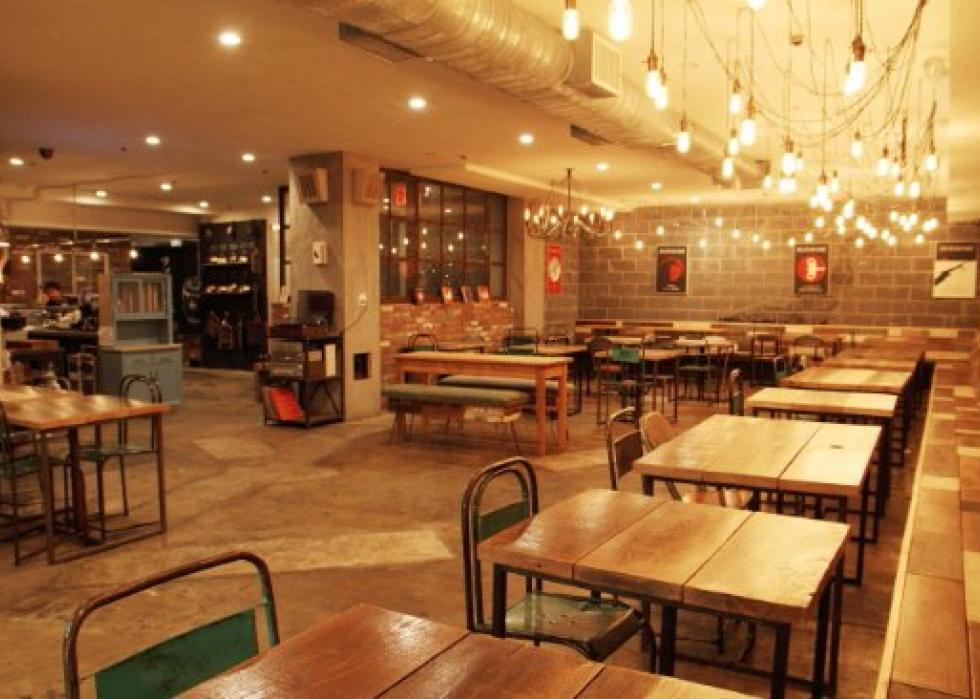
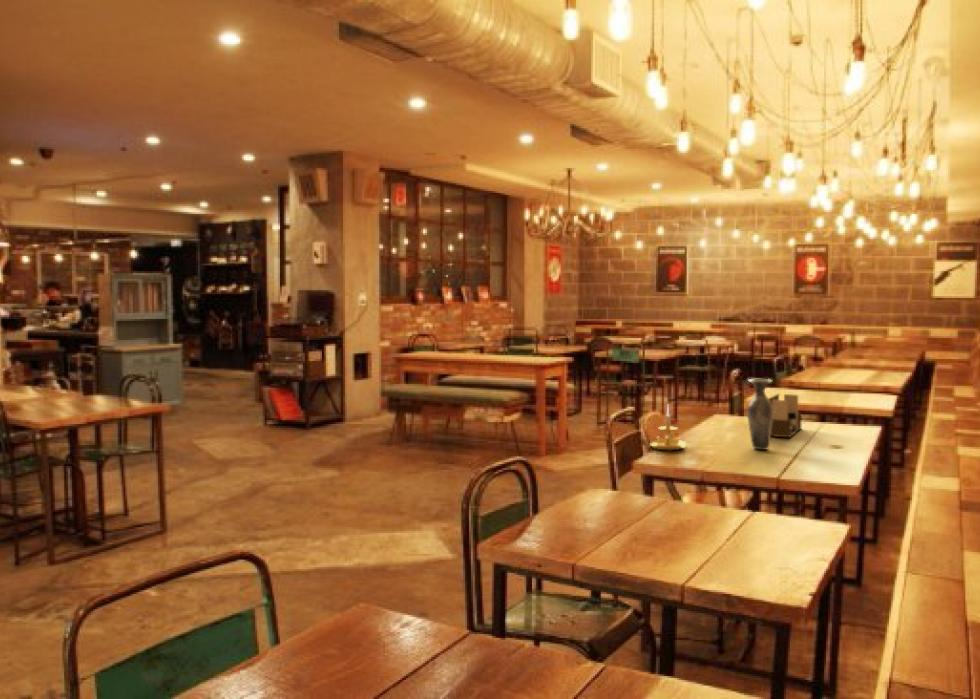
+ vase [746,378,774,451]
+ candle holder [648,404,688,451]
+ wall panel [768,393,803,438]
